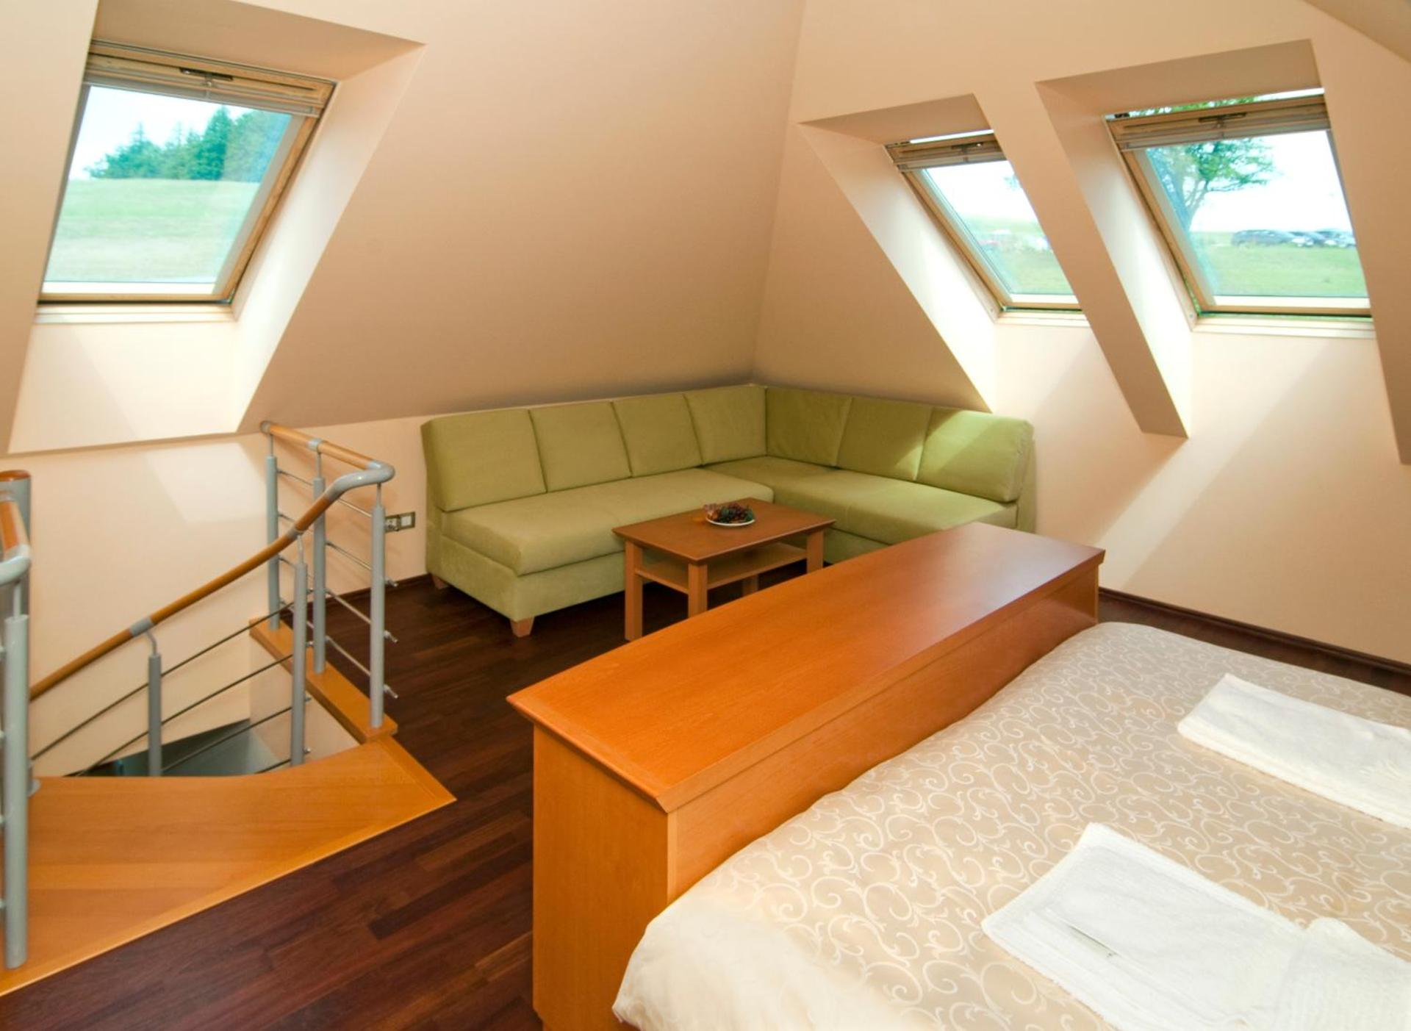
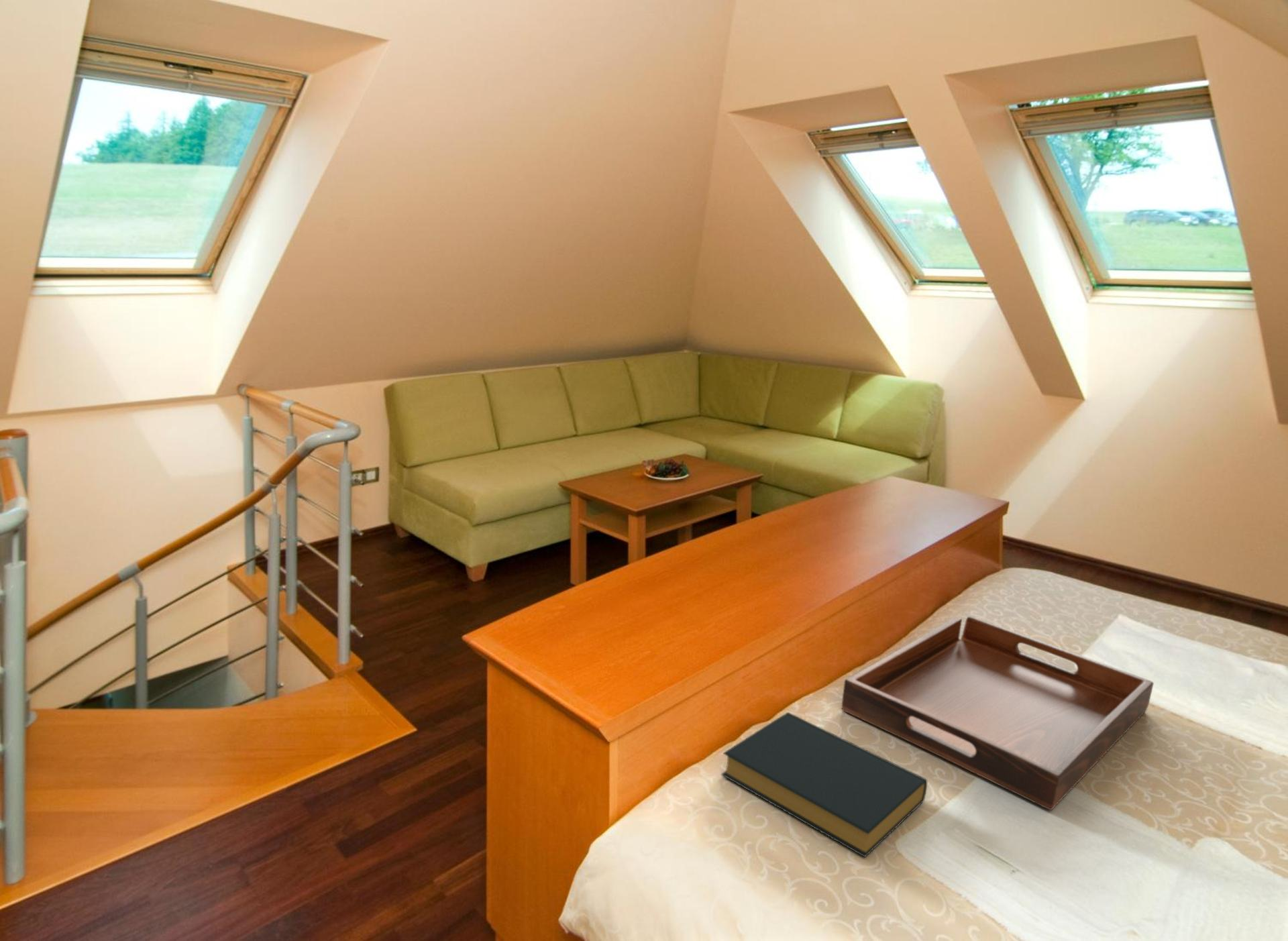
+ hardback book [720,712,928,858]
+ serving tray [841,616,1155,811]
